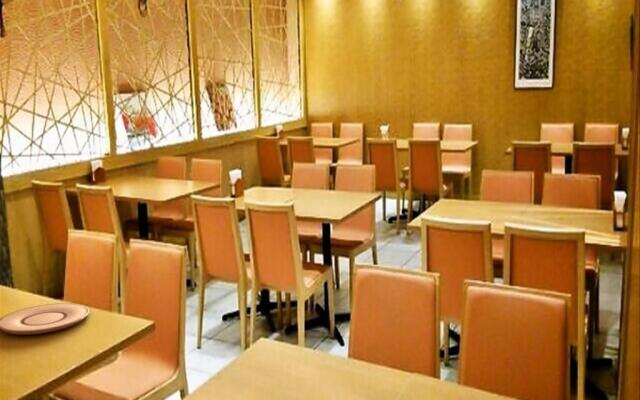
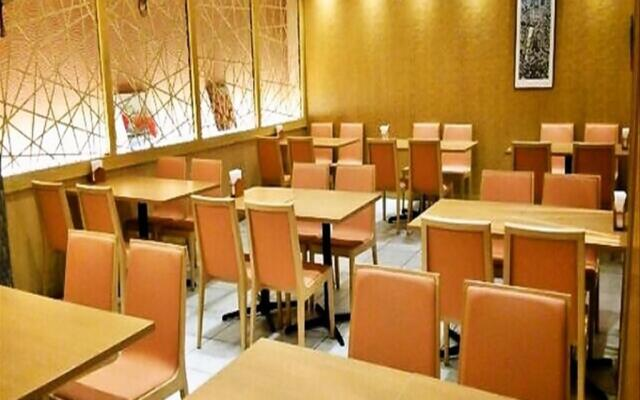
- plate [0,302,90,335]
